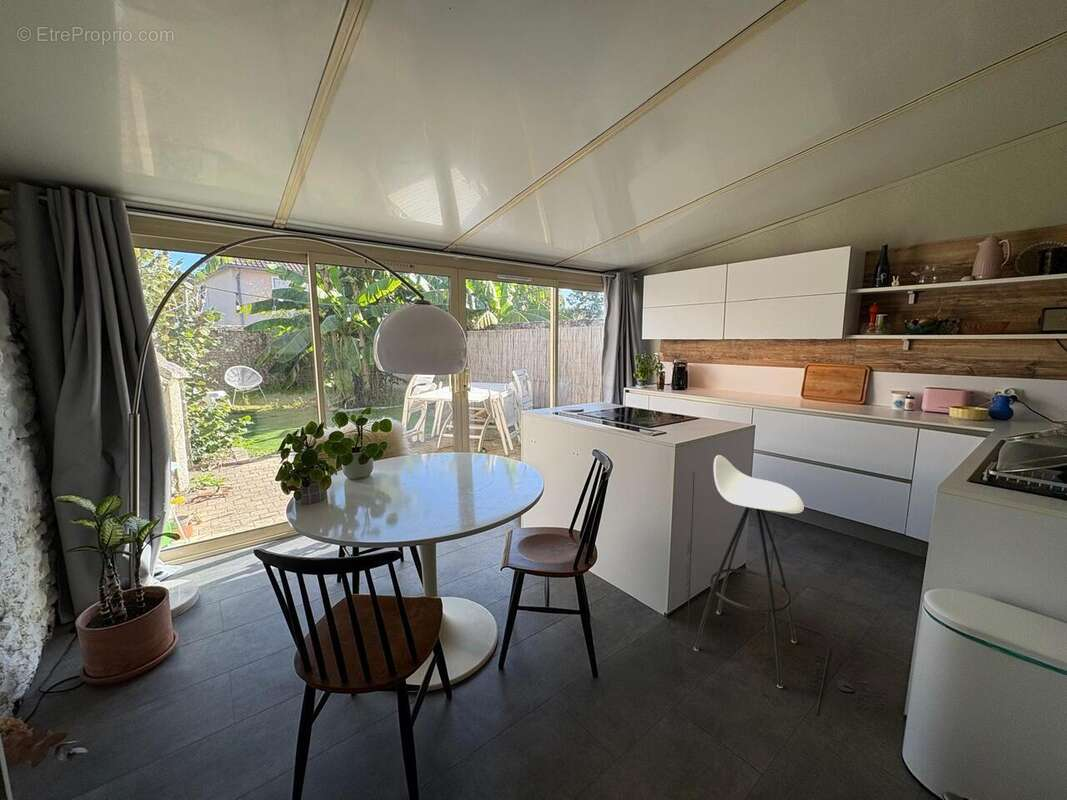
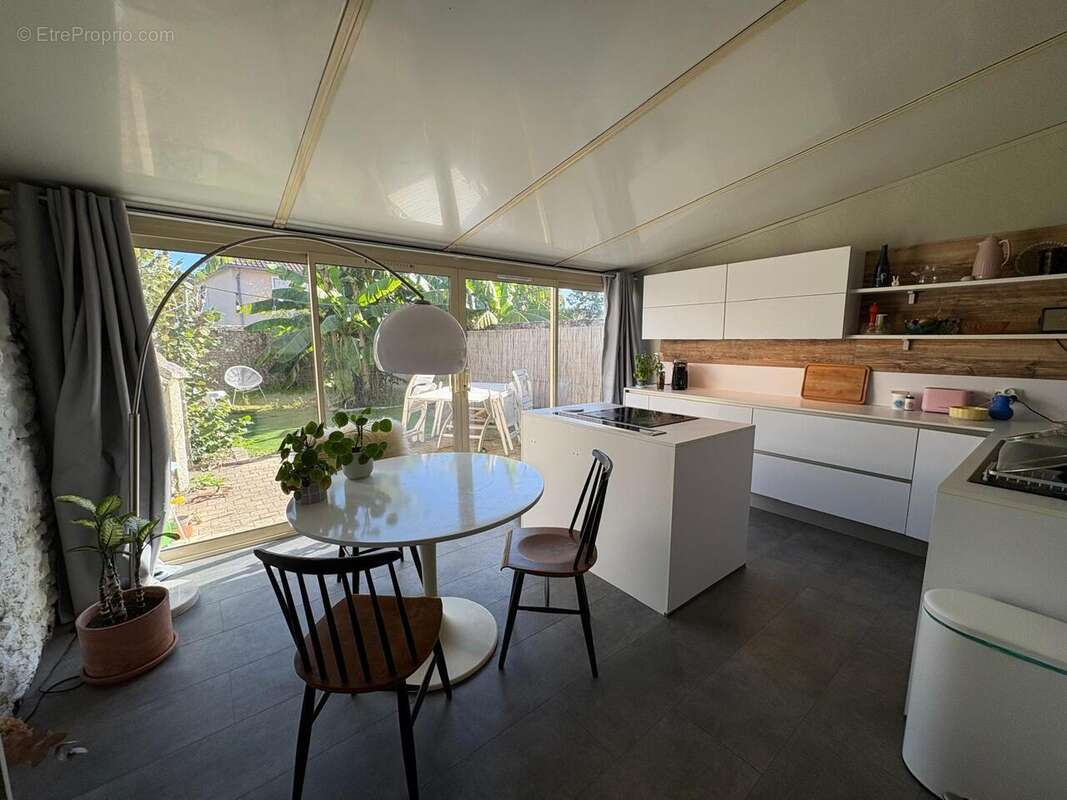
- stool [684,454,886,715]
